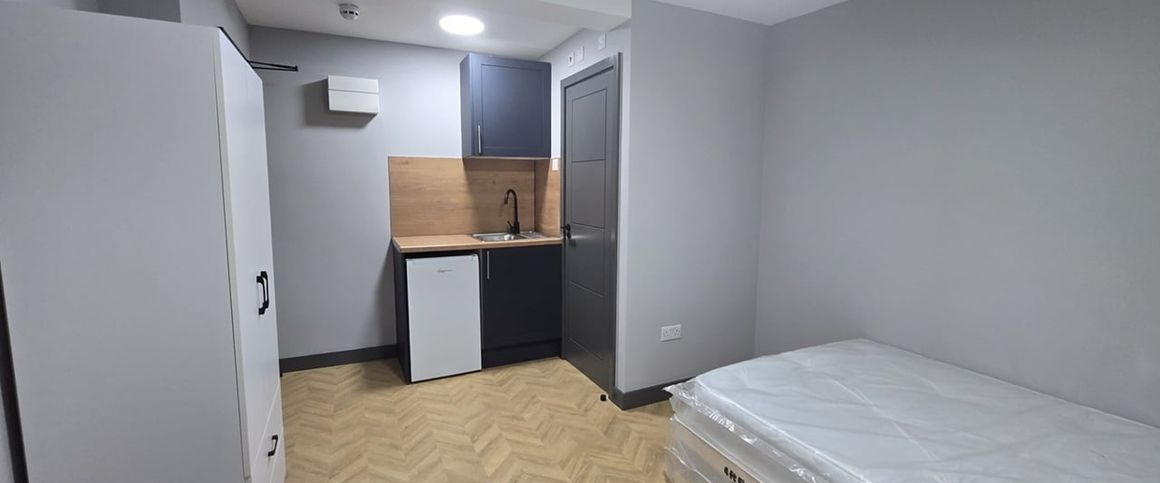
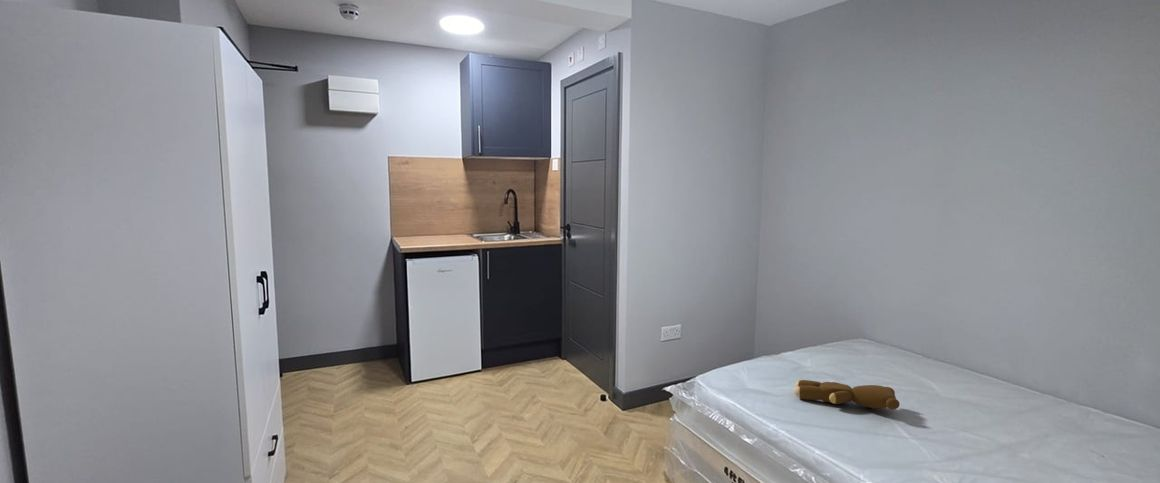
+ teddy bear [794,379,901,410]
